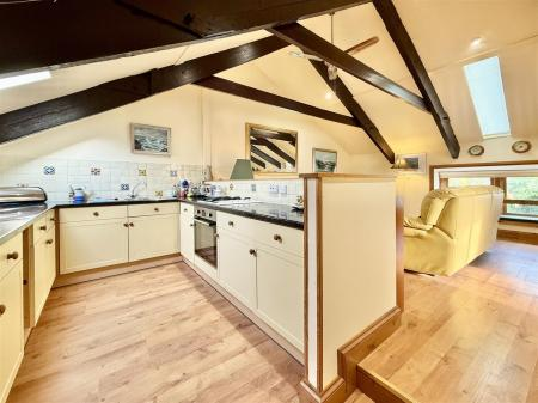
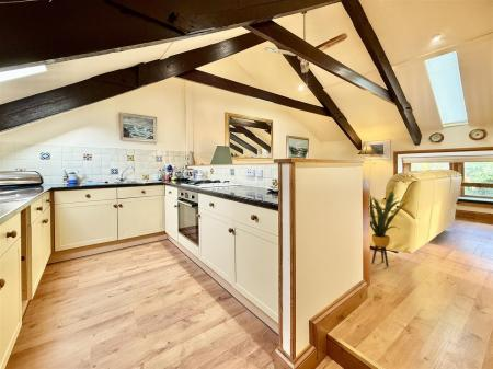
+ house plant [369,189,409,267]
